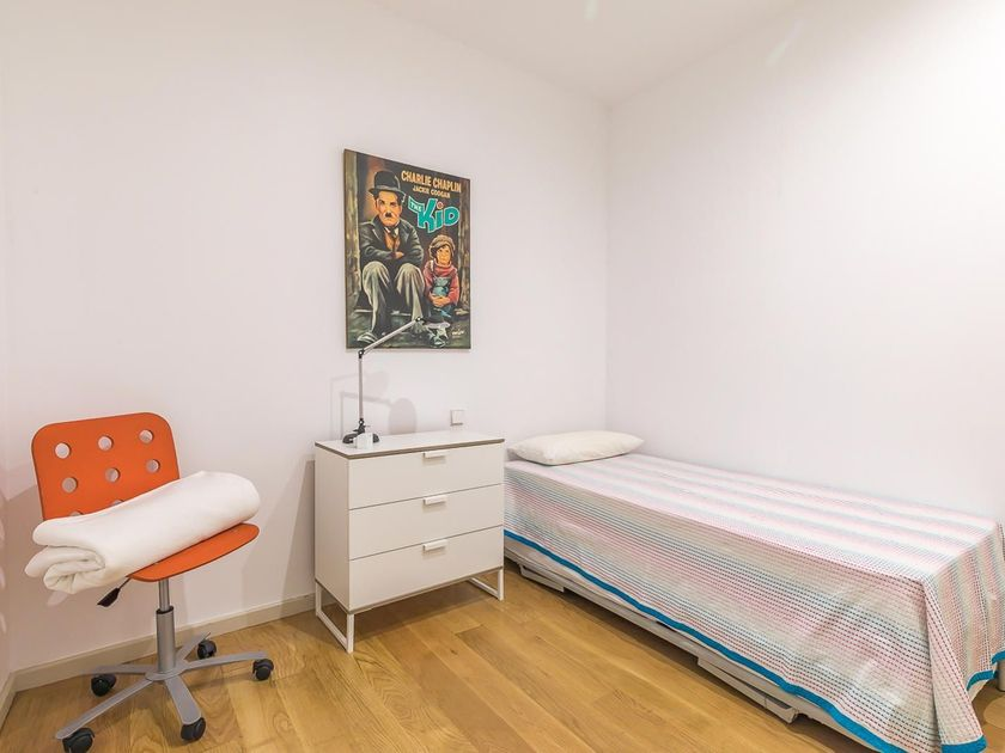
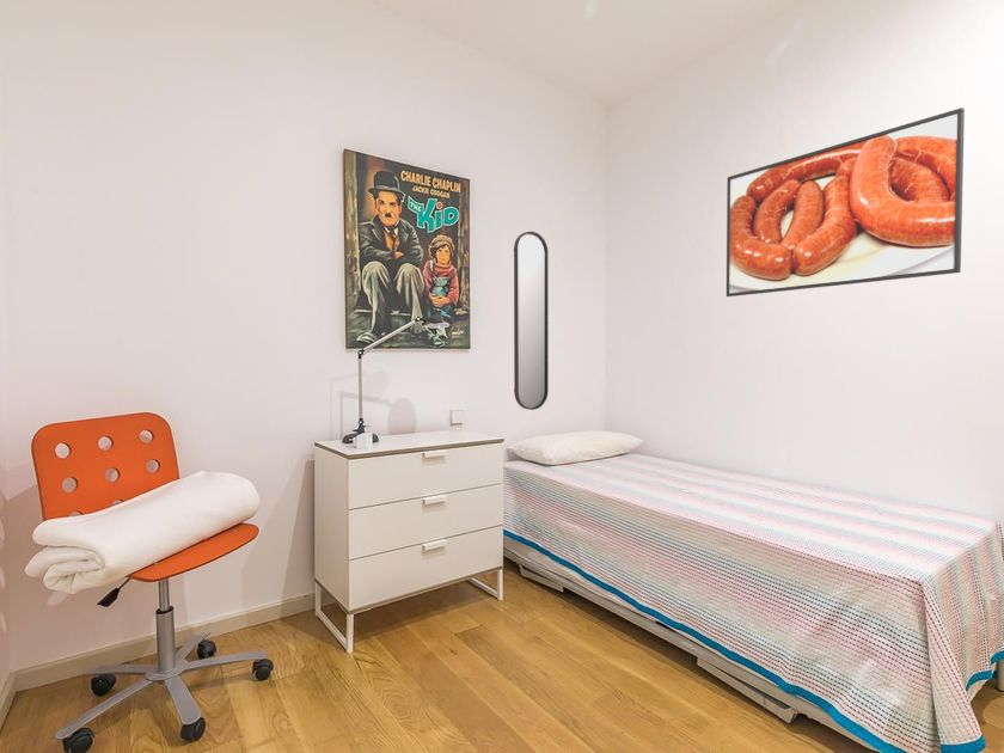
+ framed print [726,106,966,298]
+ home mirror [513,231,550,411]
